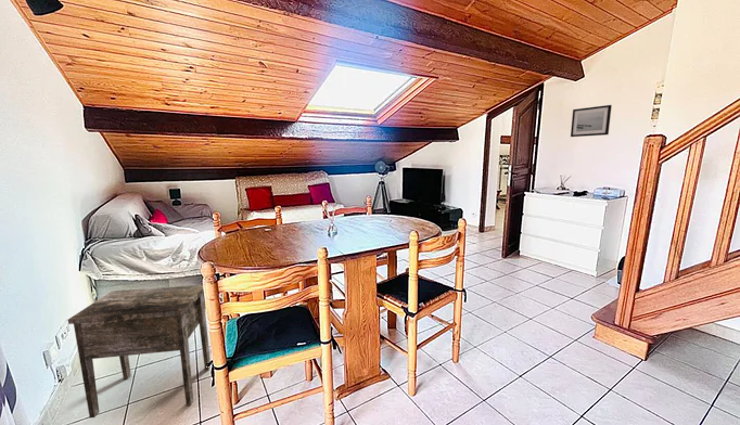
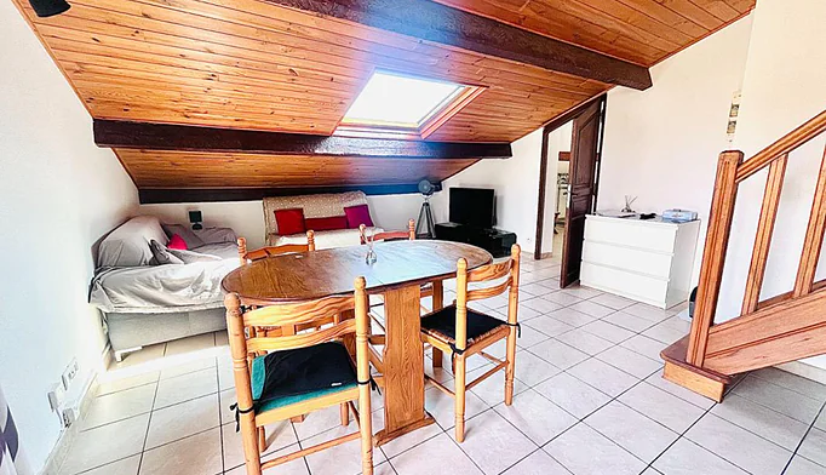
- wall art [570,104,613,138]
- side table [67,284,212,418]
